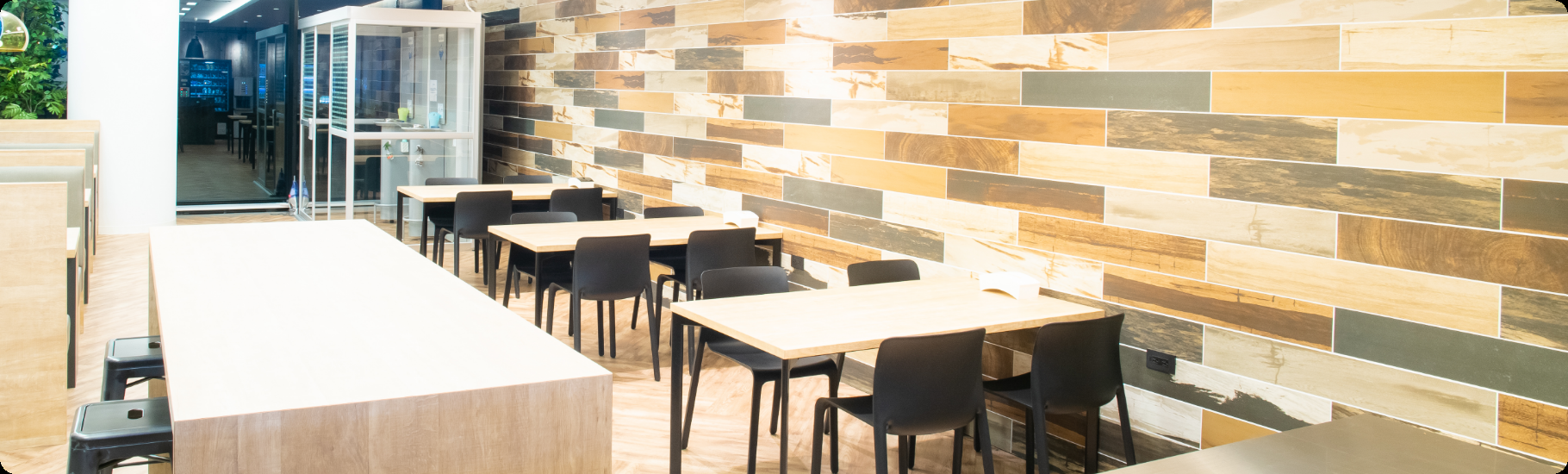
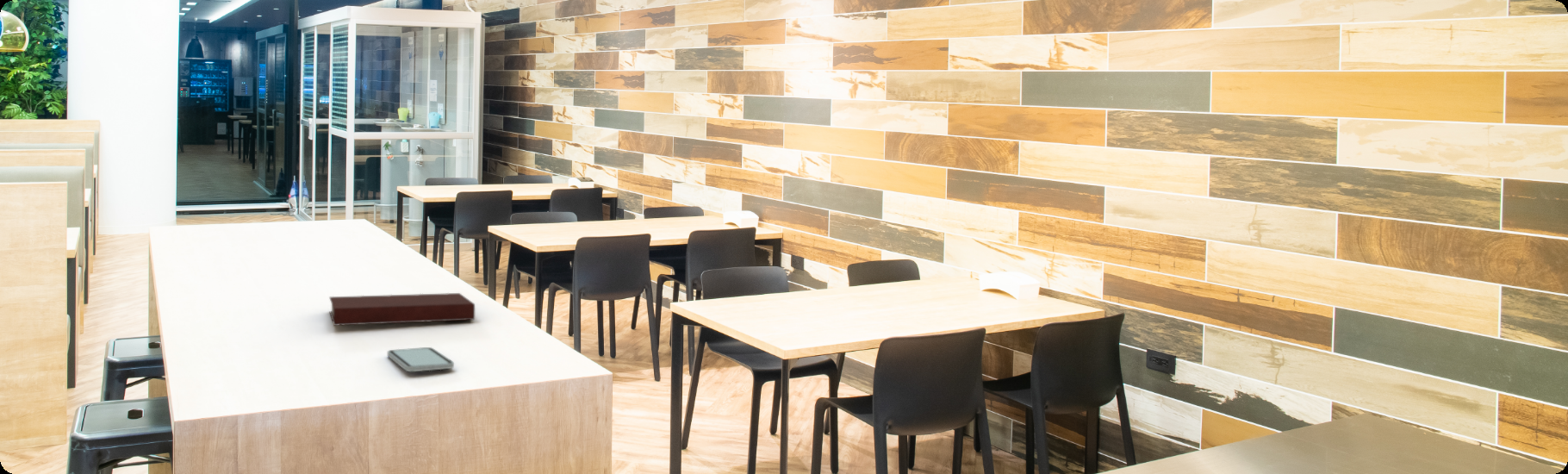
+ notebook [328,292,476,327]
+ smartphone [387,346,455,372]
